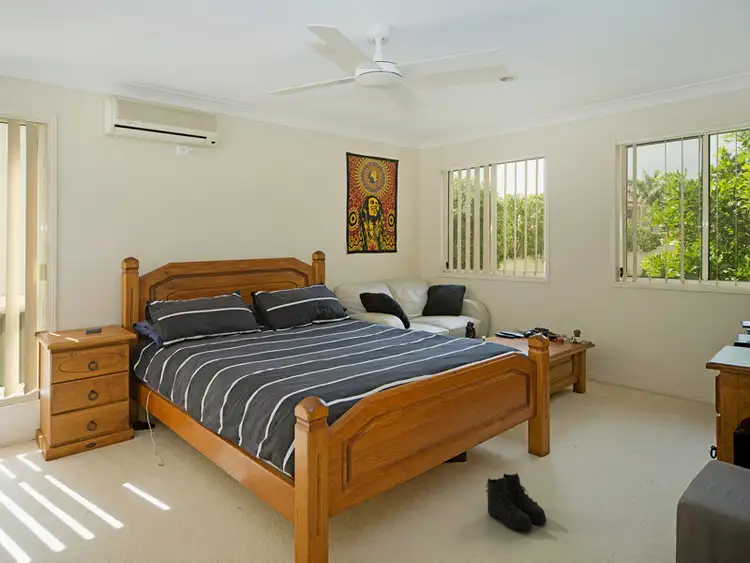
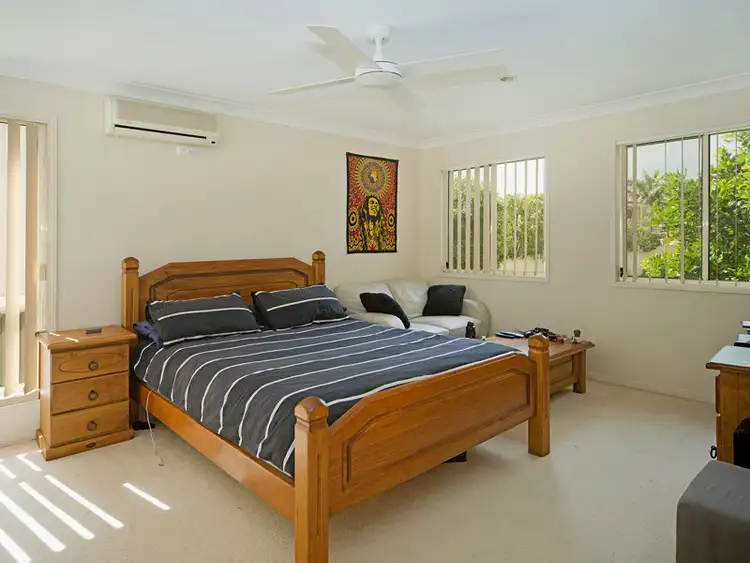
- boots [485,472,548,531]
